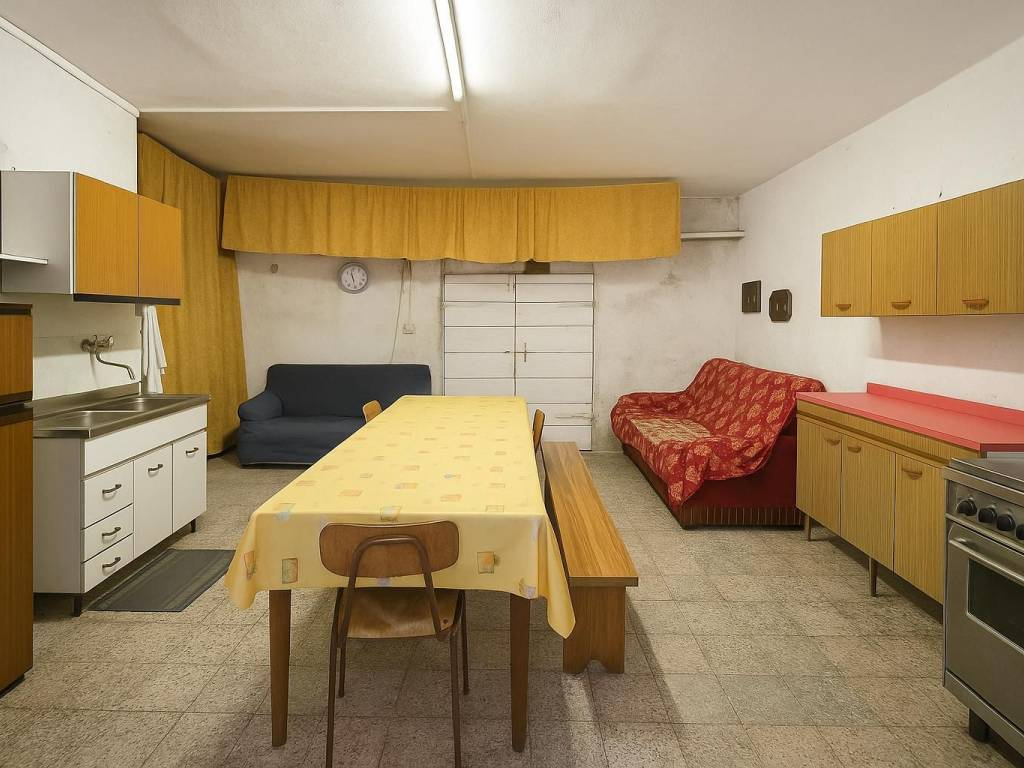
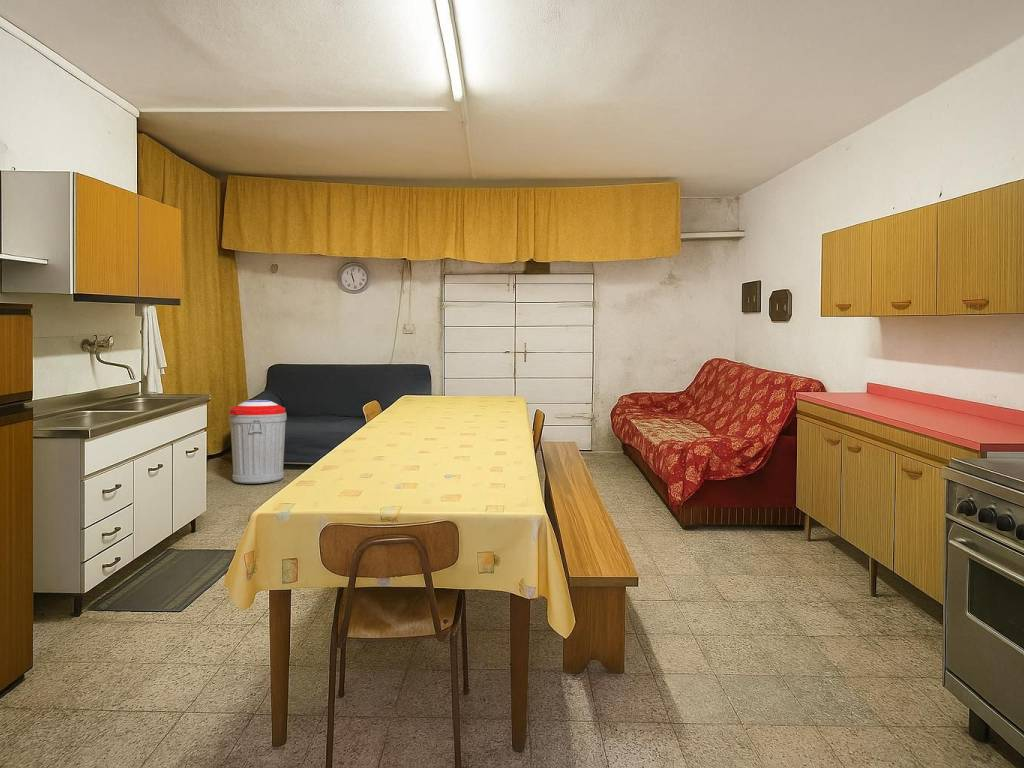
+ trash can [228,399,288,484]
